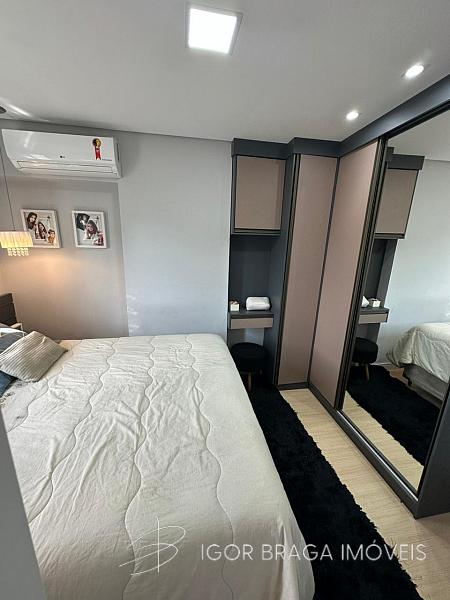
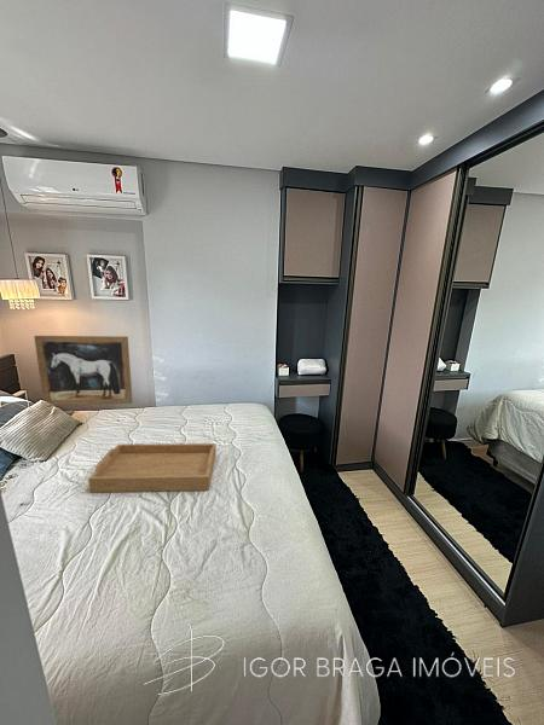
+ wall art [33,335,134,407]
+ serving tray [87,442,218,493]
